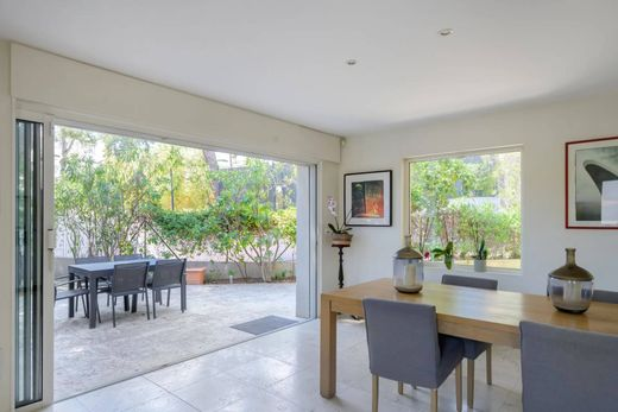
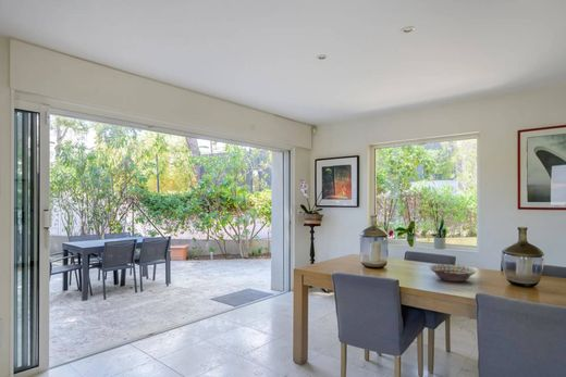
+ decorative bowl [429,263,477,282]
